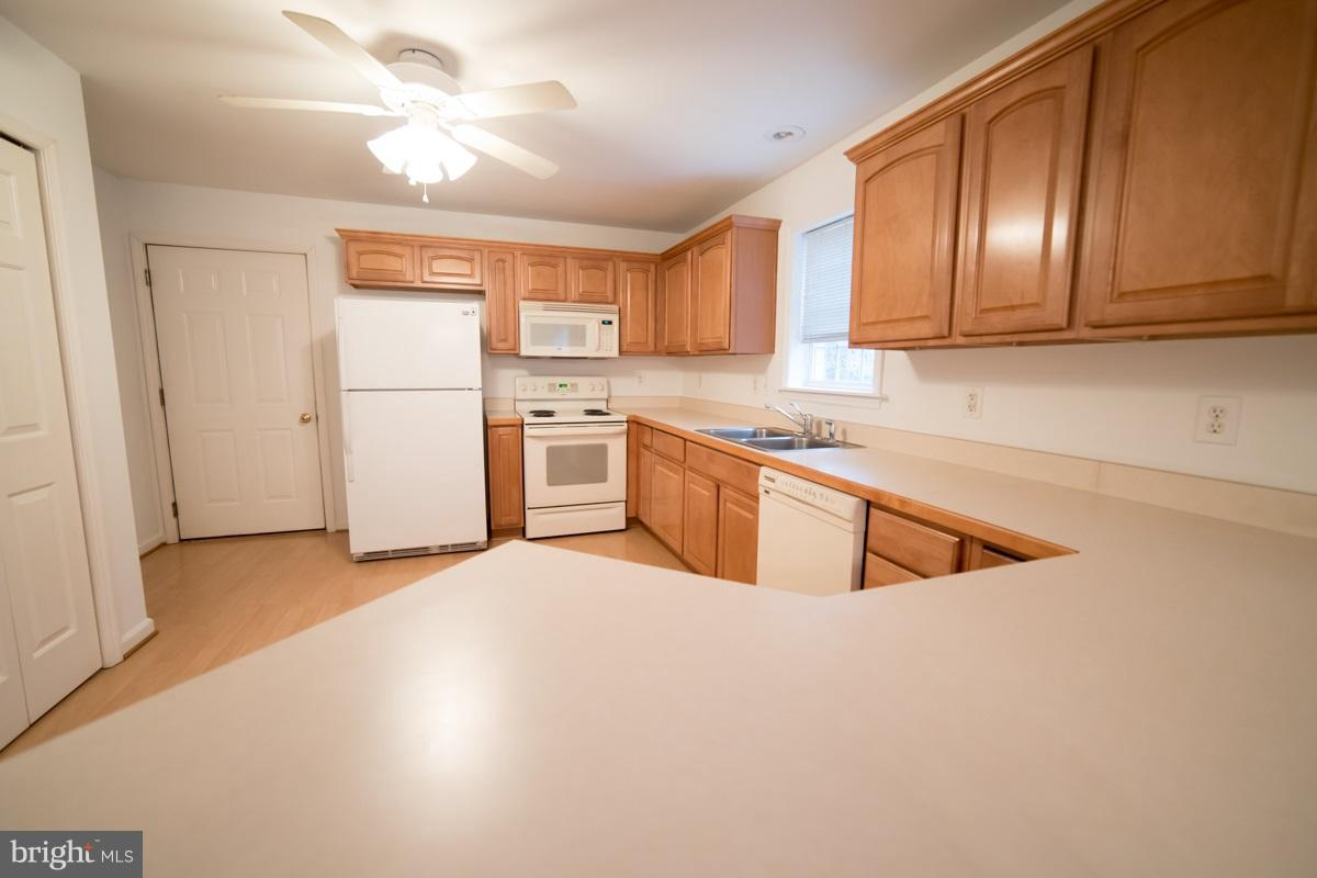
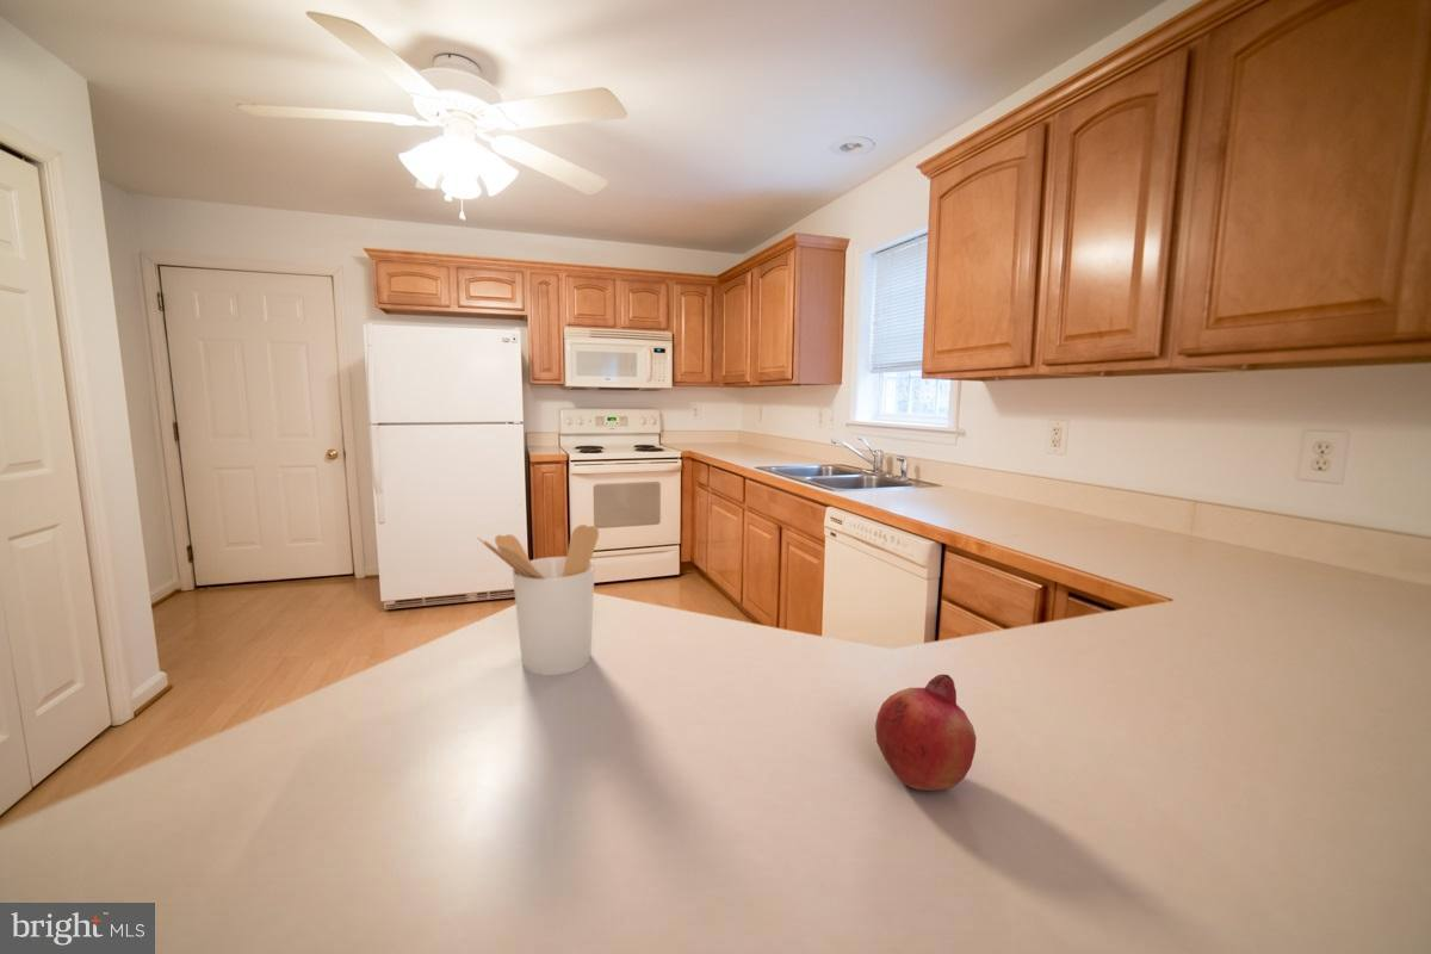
+ fruit [874,673,977,792]
+ utensil holder [477,524,600,676]
